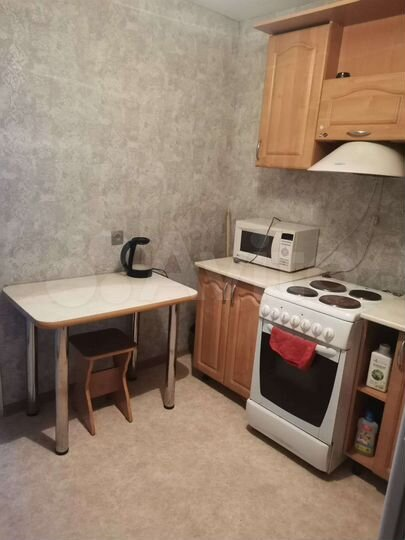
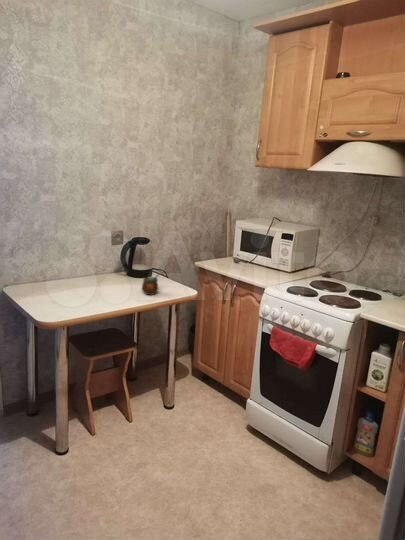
+ gourd [141,271,165,296]
